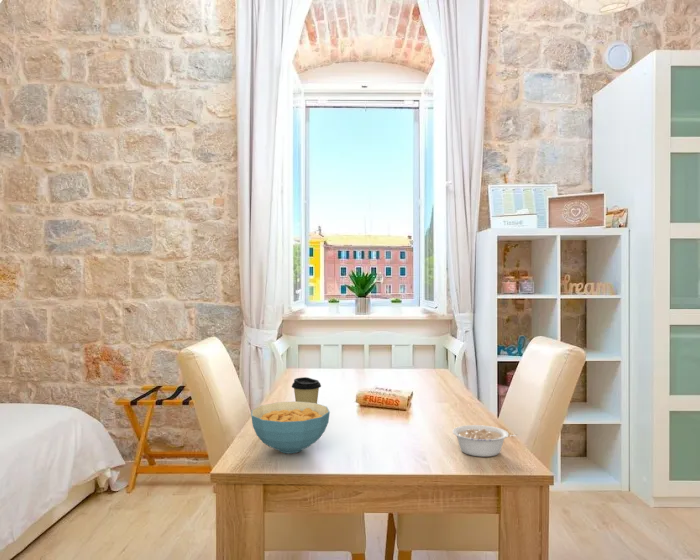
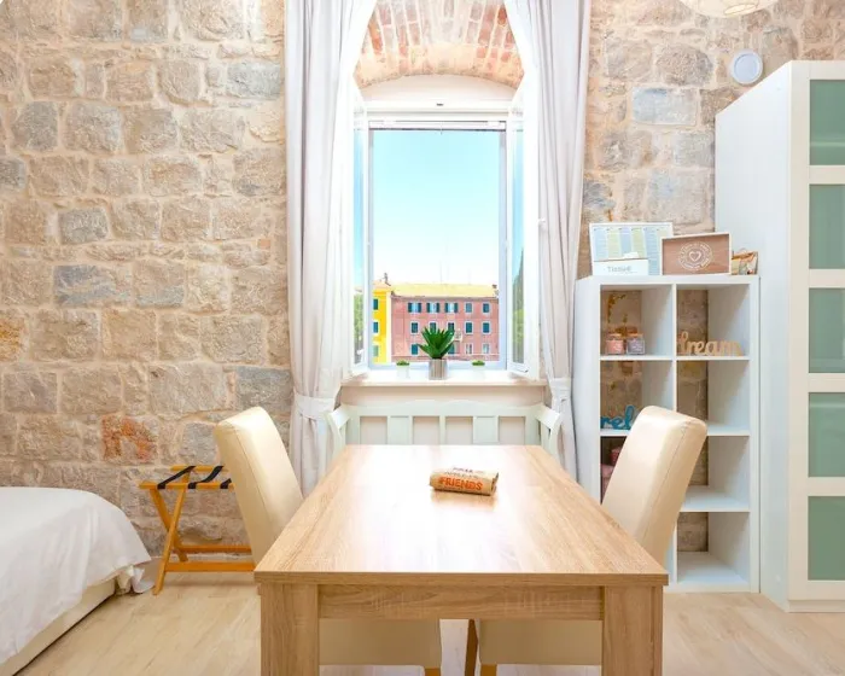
- legume [451,424,519,458]
- cereal bowl [250,401,331,454]
- coffee cup [291,376,322,404]
